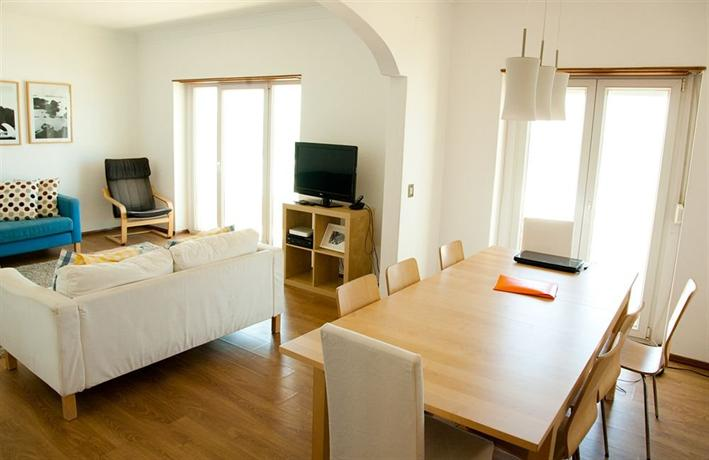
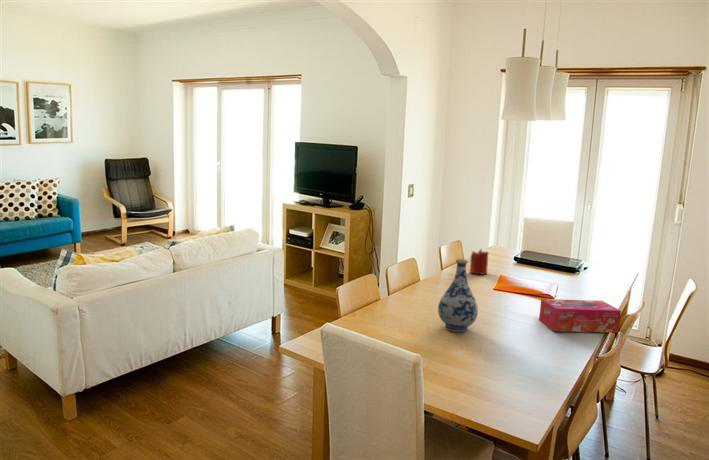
+ tissue box [538,298,622,334]
+ vase [437,259,479,333]
+ candle [469,248,490,276]
